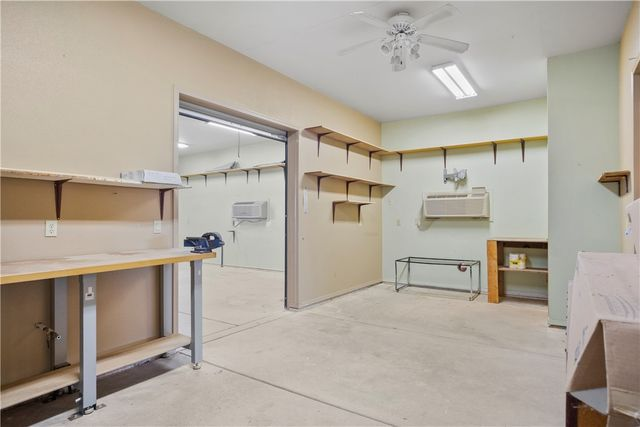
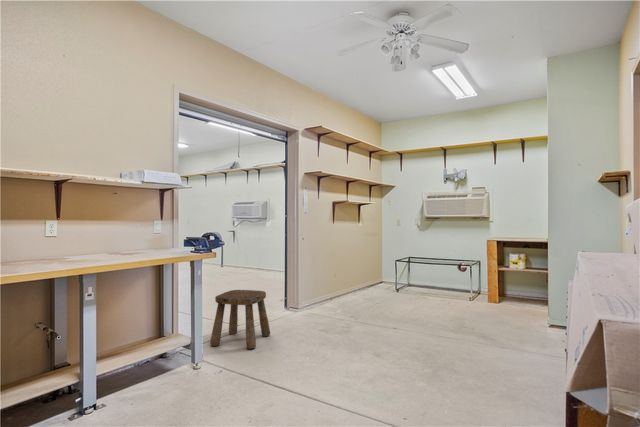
+ stool [209,289,271,350]
